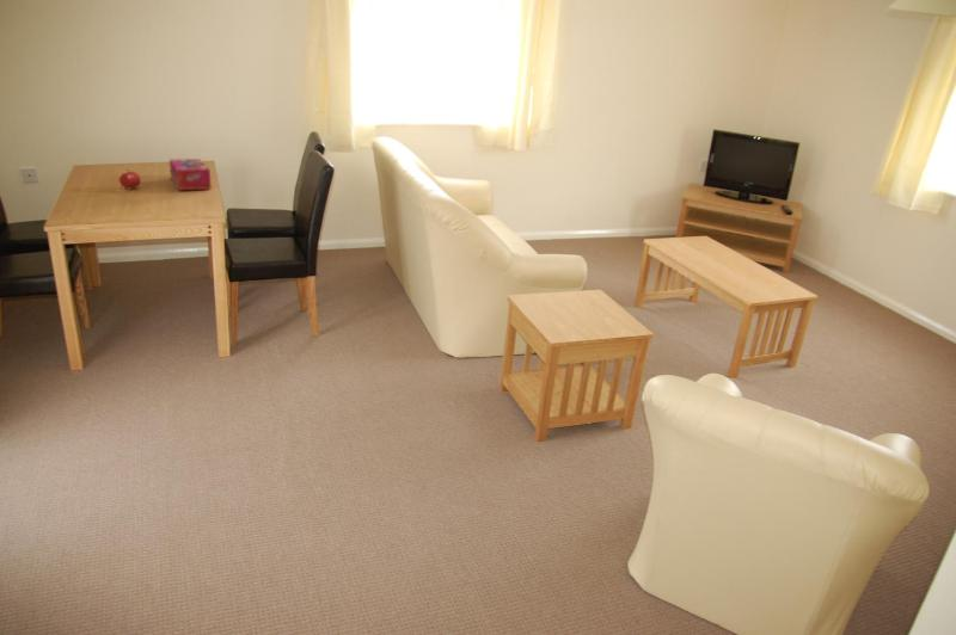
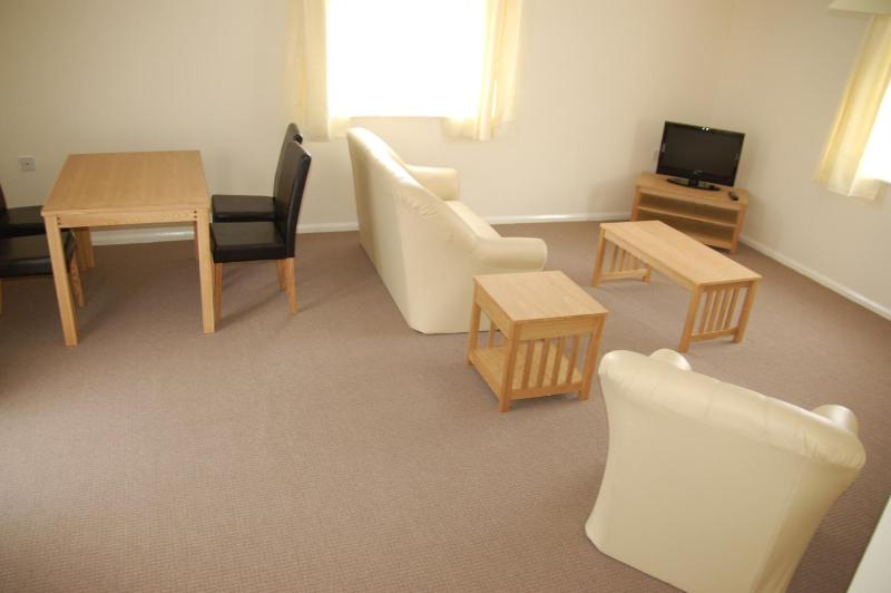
- fruit [118,168,142,191]
- tissue box [168,158,212,191]
